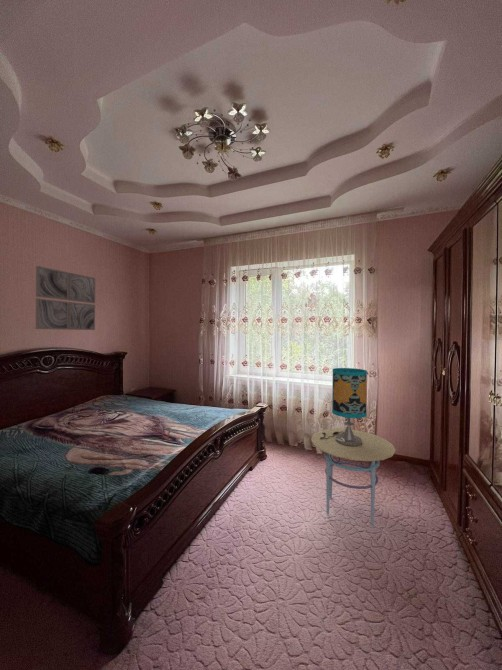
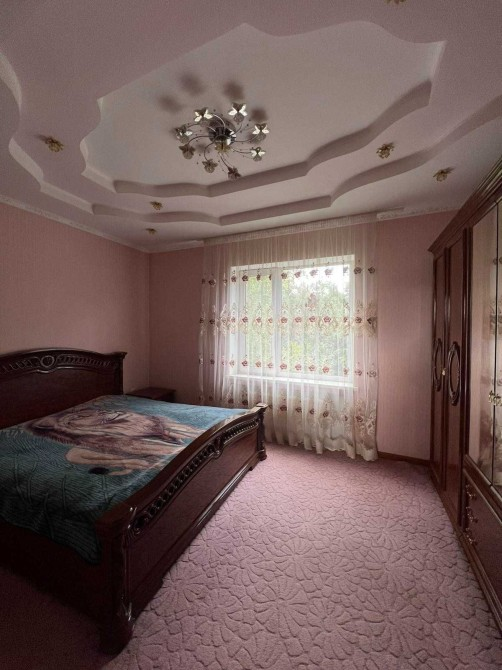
- wall art [35,265,96,331]
- table lamp [320,367,368,447]
- side table [310,428,397,527]
